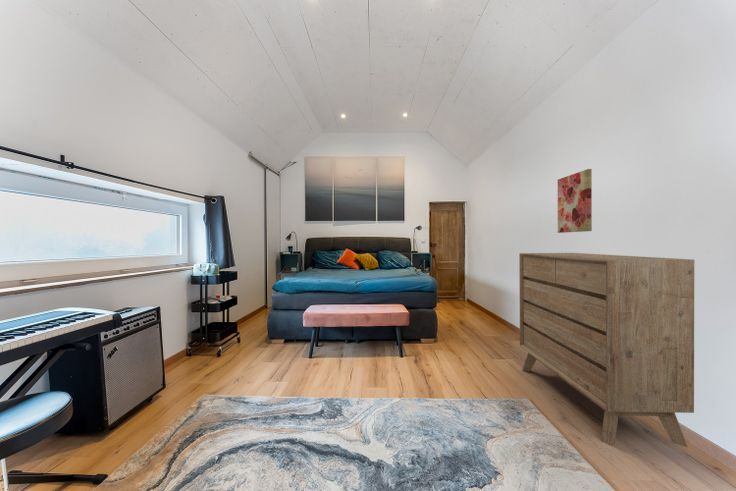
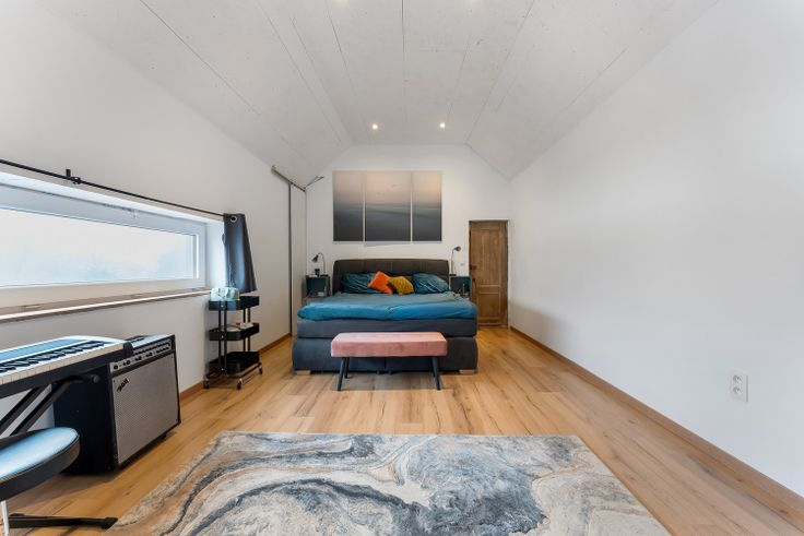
- wall art [557,168,593,234]
- dresser [518,252,695,448]
